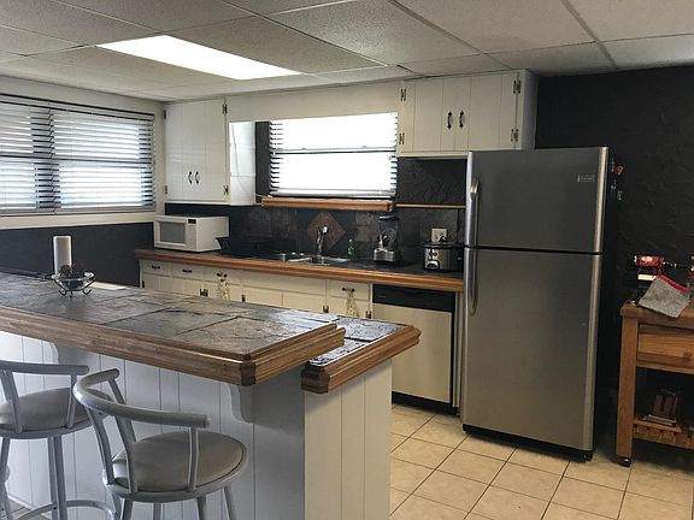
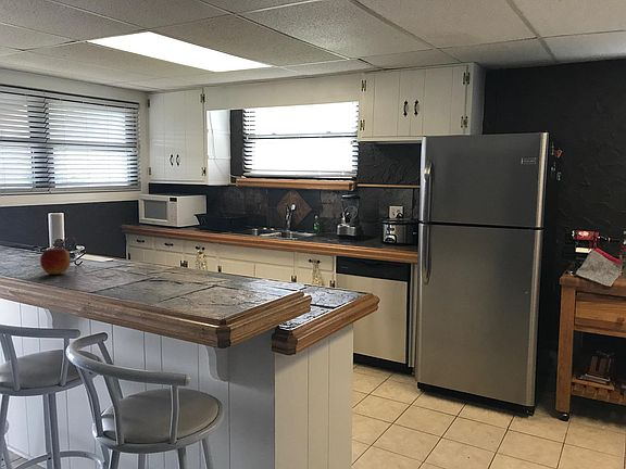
+ apple [39,246,72,276]
